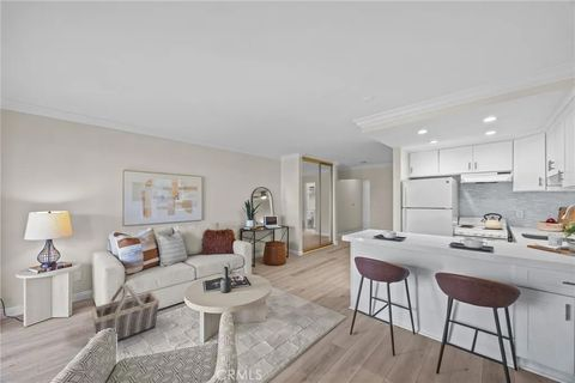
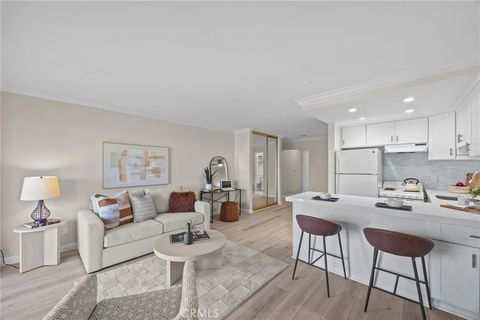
- basket [91,282,161,344]
